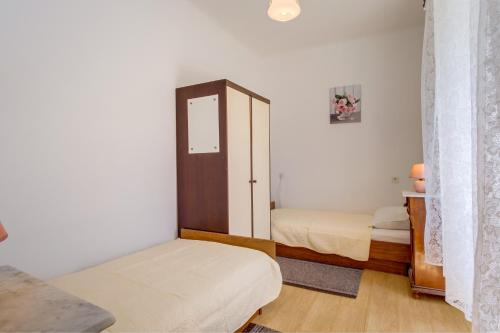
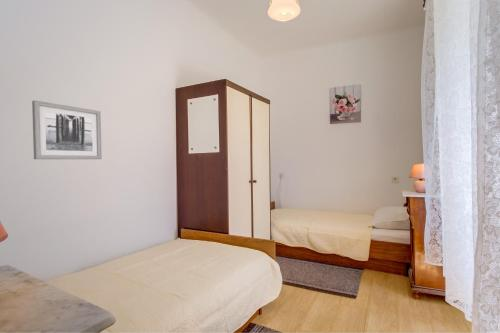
+ wall art [31,100,102,160]
